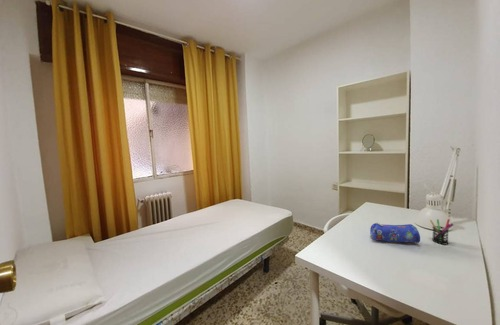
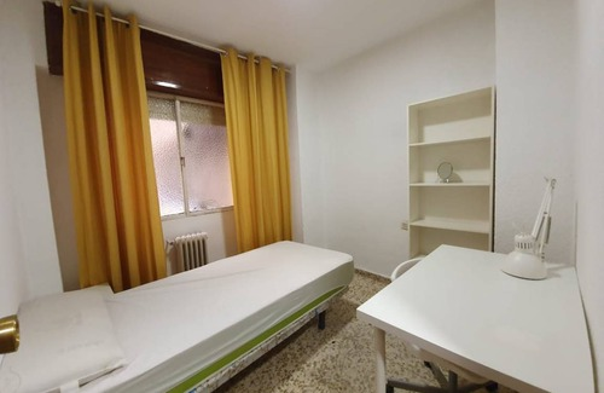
- pen holder [429,218,454,245]
- pencil case [369,222,421,244]
